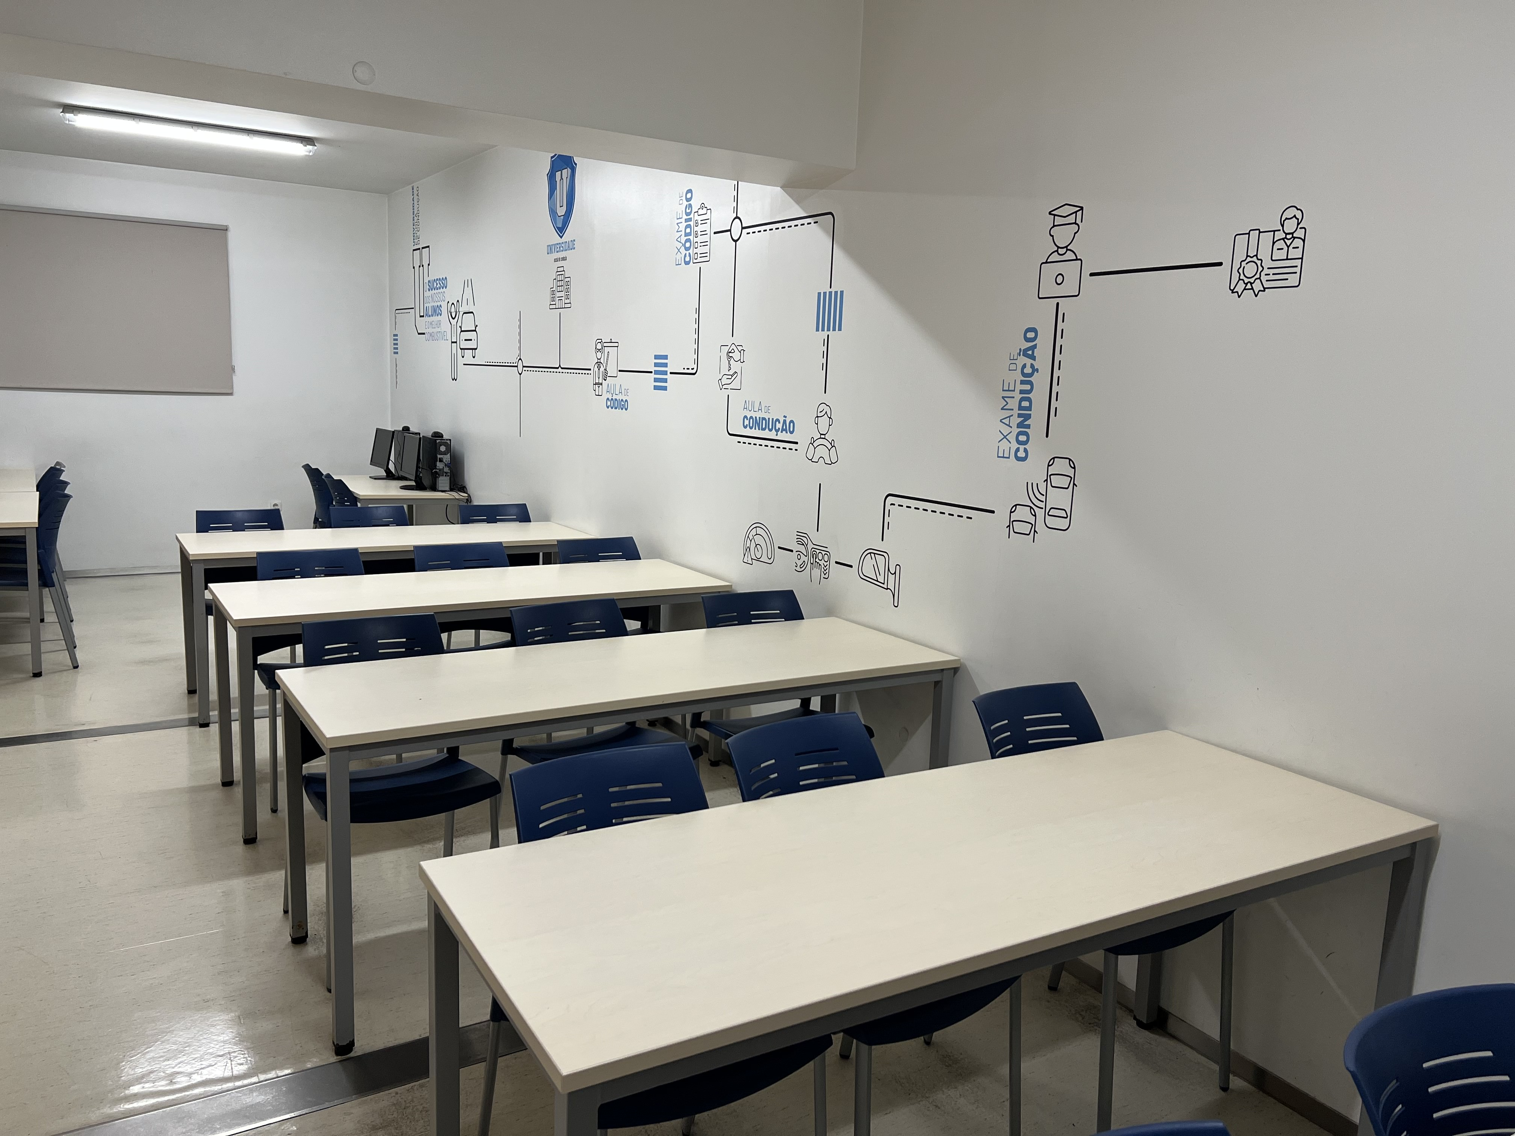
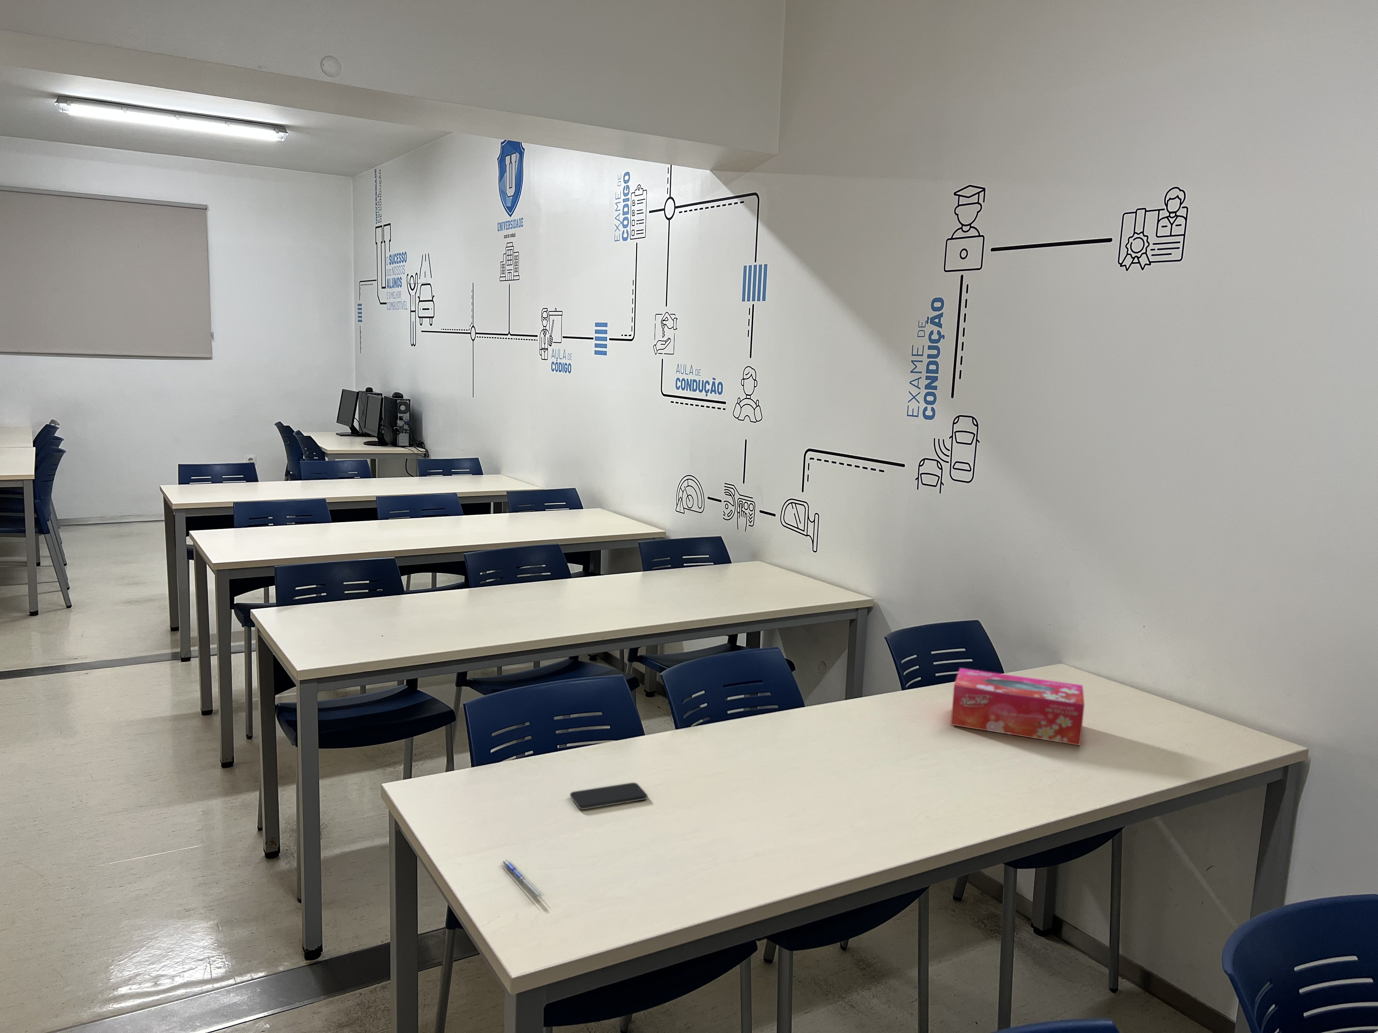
+ smartphone [570,782,648,809]
+ pen [500,859,545,898]
+ tissue box [950,667,1085,747]
